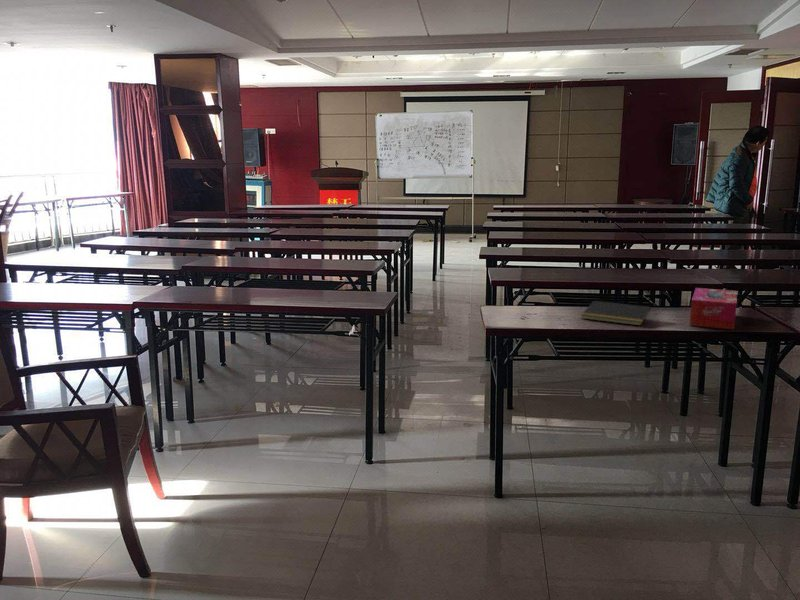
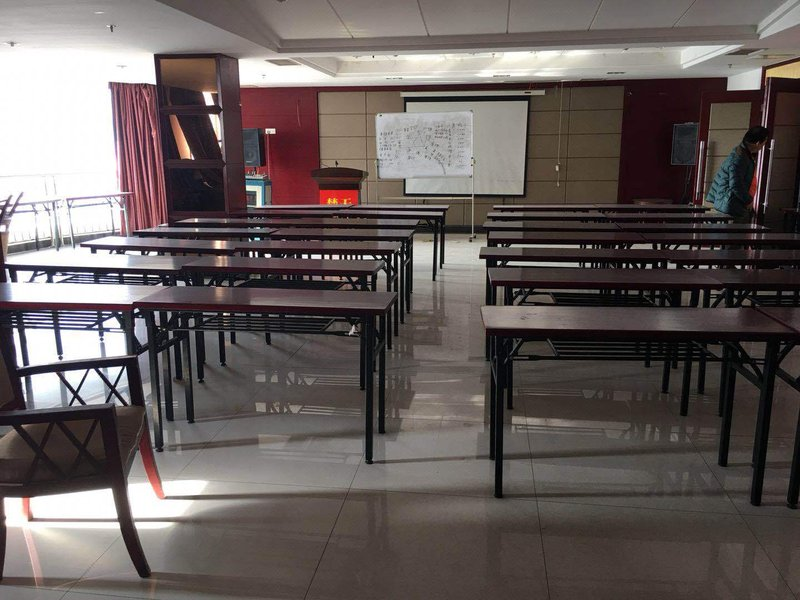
- tissue box [689,287,738,330]
- notepad [580,300,652,327]
